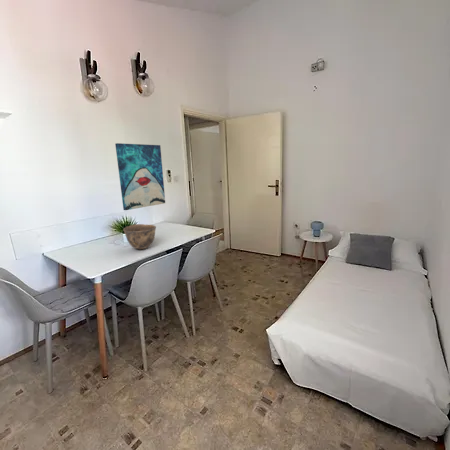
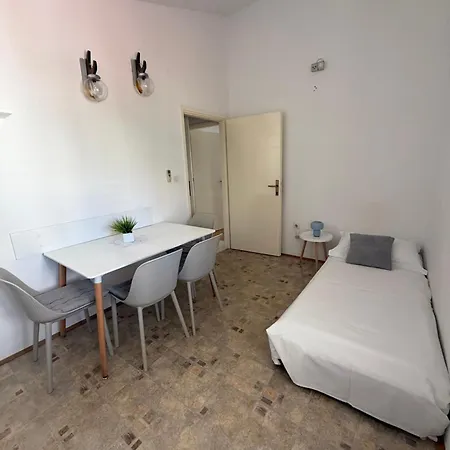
- wall art [114,142,166,211]
- bowl [123,223,157,250]
